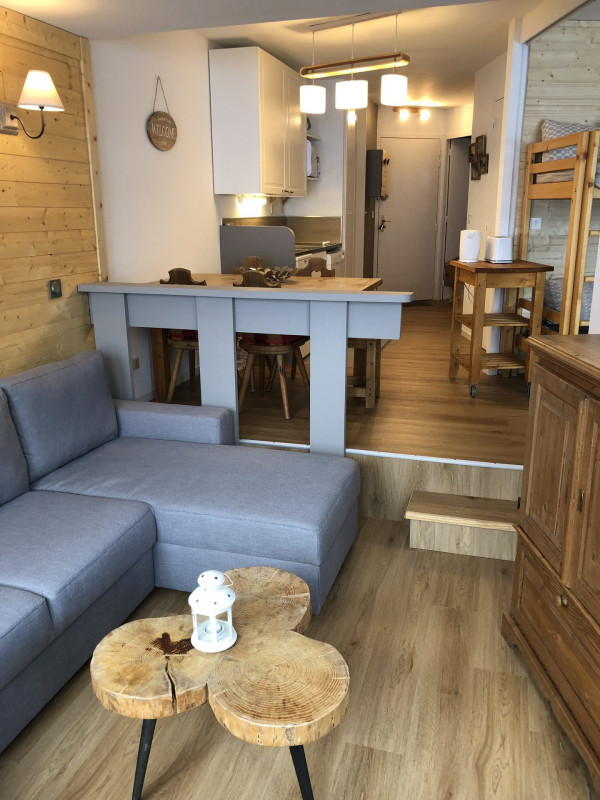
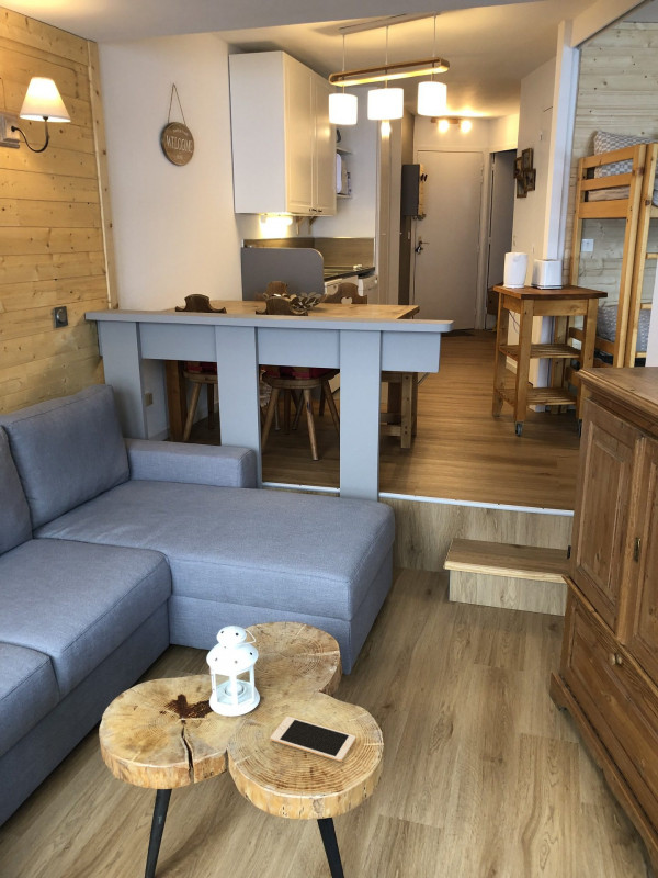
+ cell phone [270,716,356,763]
